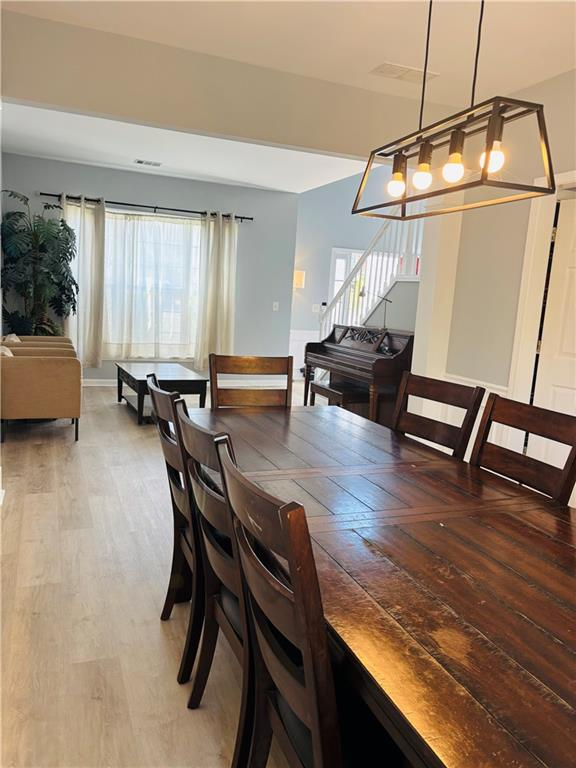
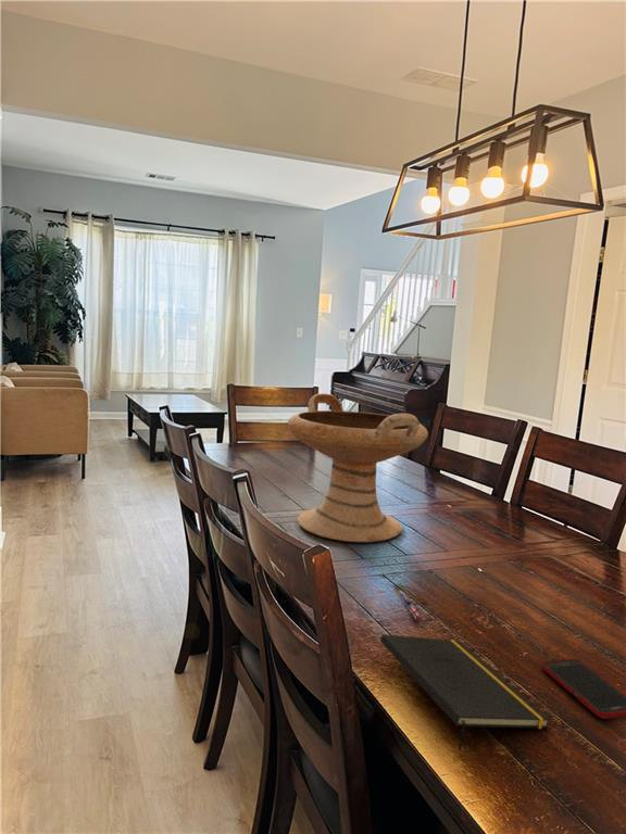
+ decorative bowl [287,393,429,543]
+ pen [397,590,423,622]
+ notepad [379,633,552,751]
+ cell phone [540,658,626,720]
